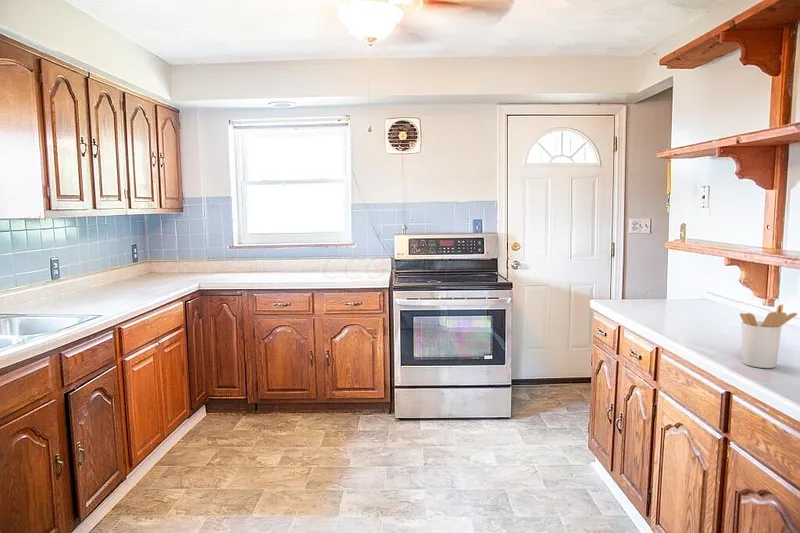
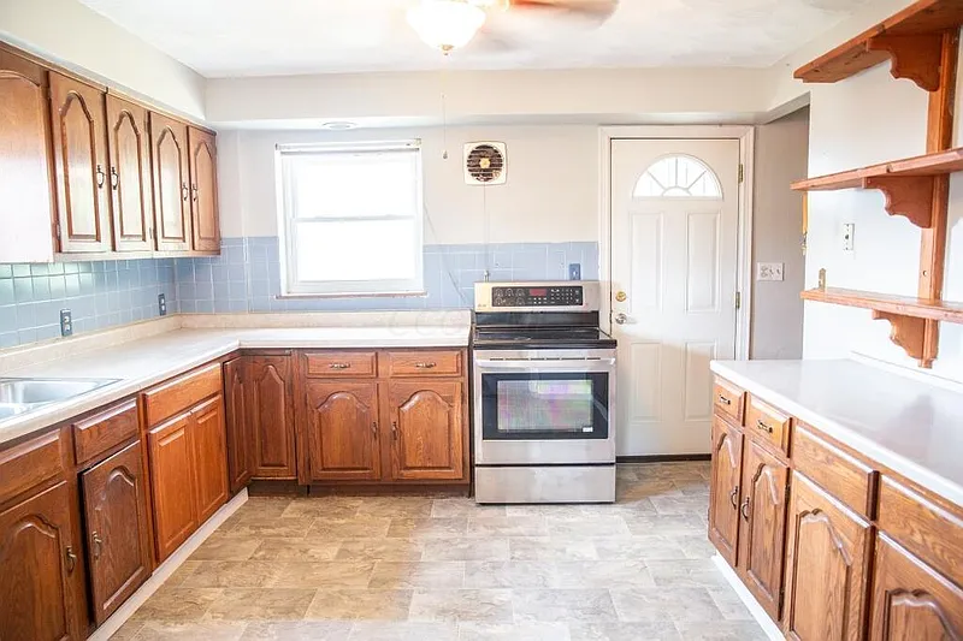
- utensil holder [739,303,798,369]
